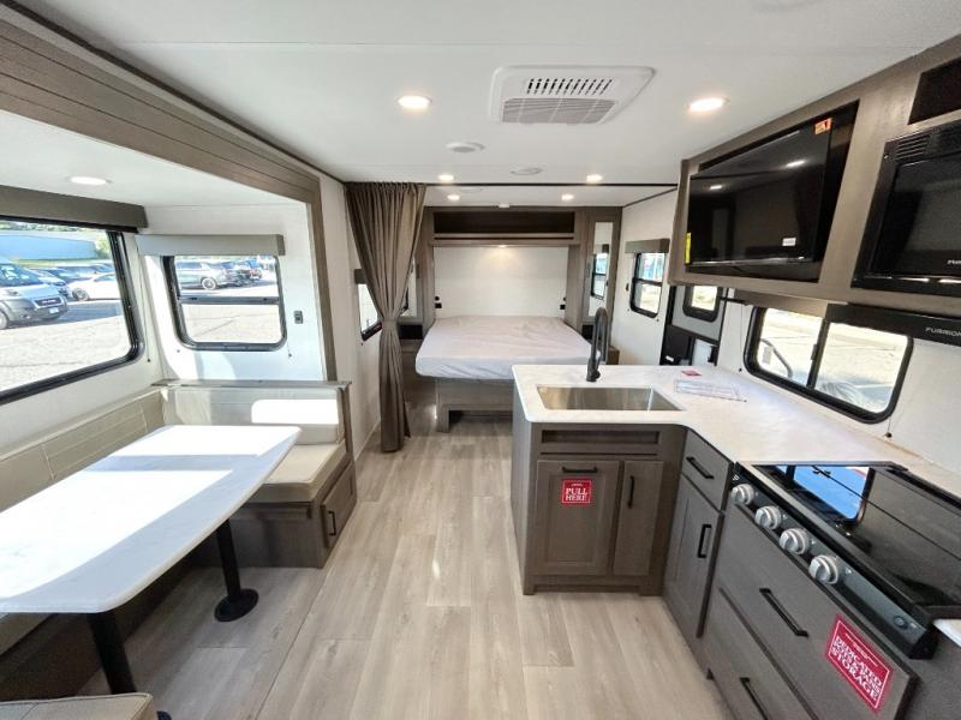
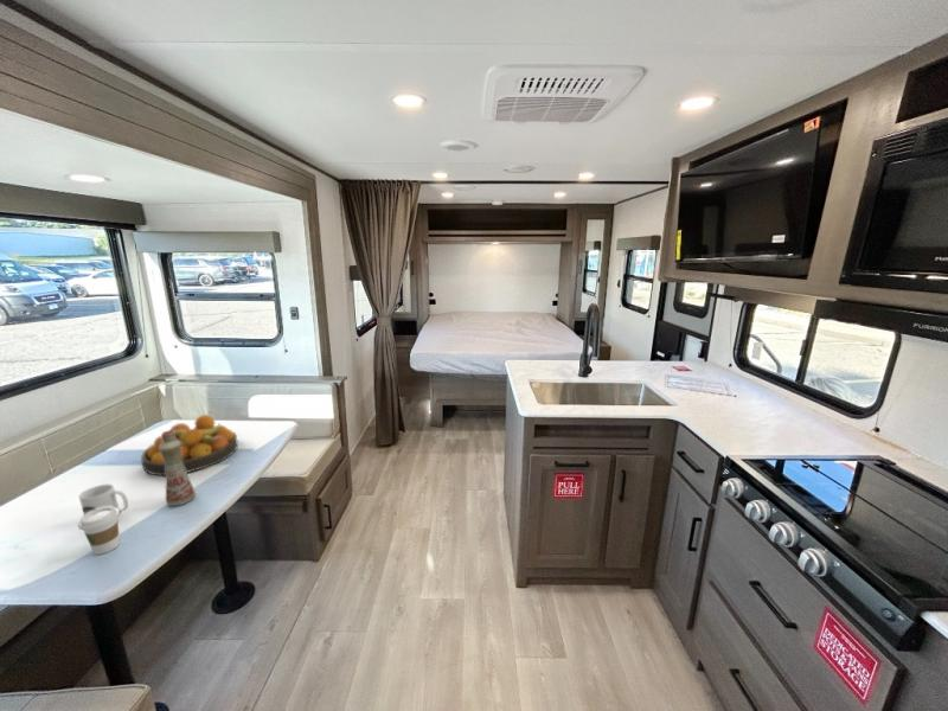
+ fruit bowl [140,414,239,476]
+ coffee cup [77,506,121,556]
+ mug [78,483,129,515]
+ bottle [159,429,197,507]
